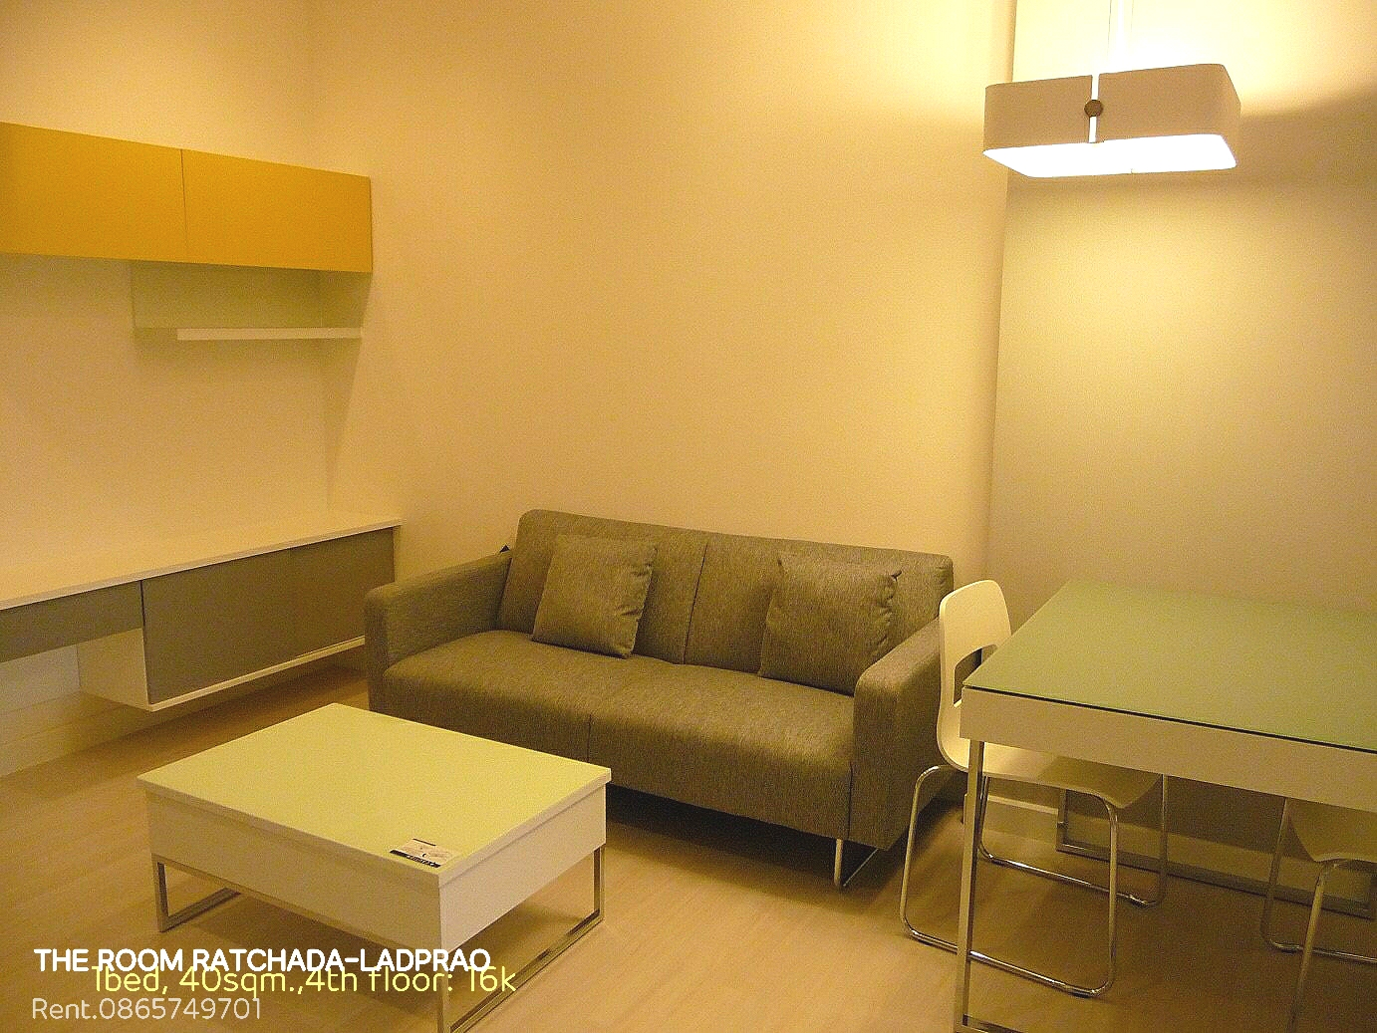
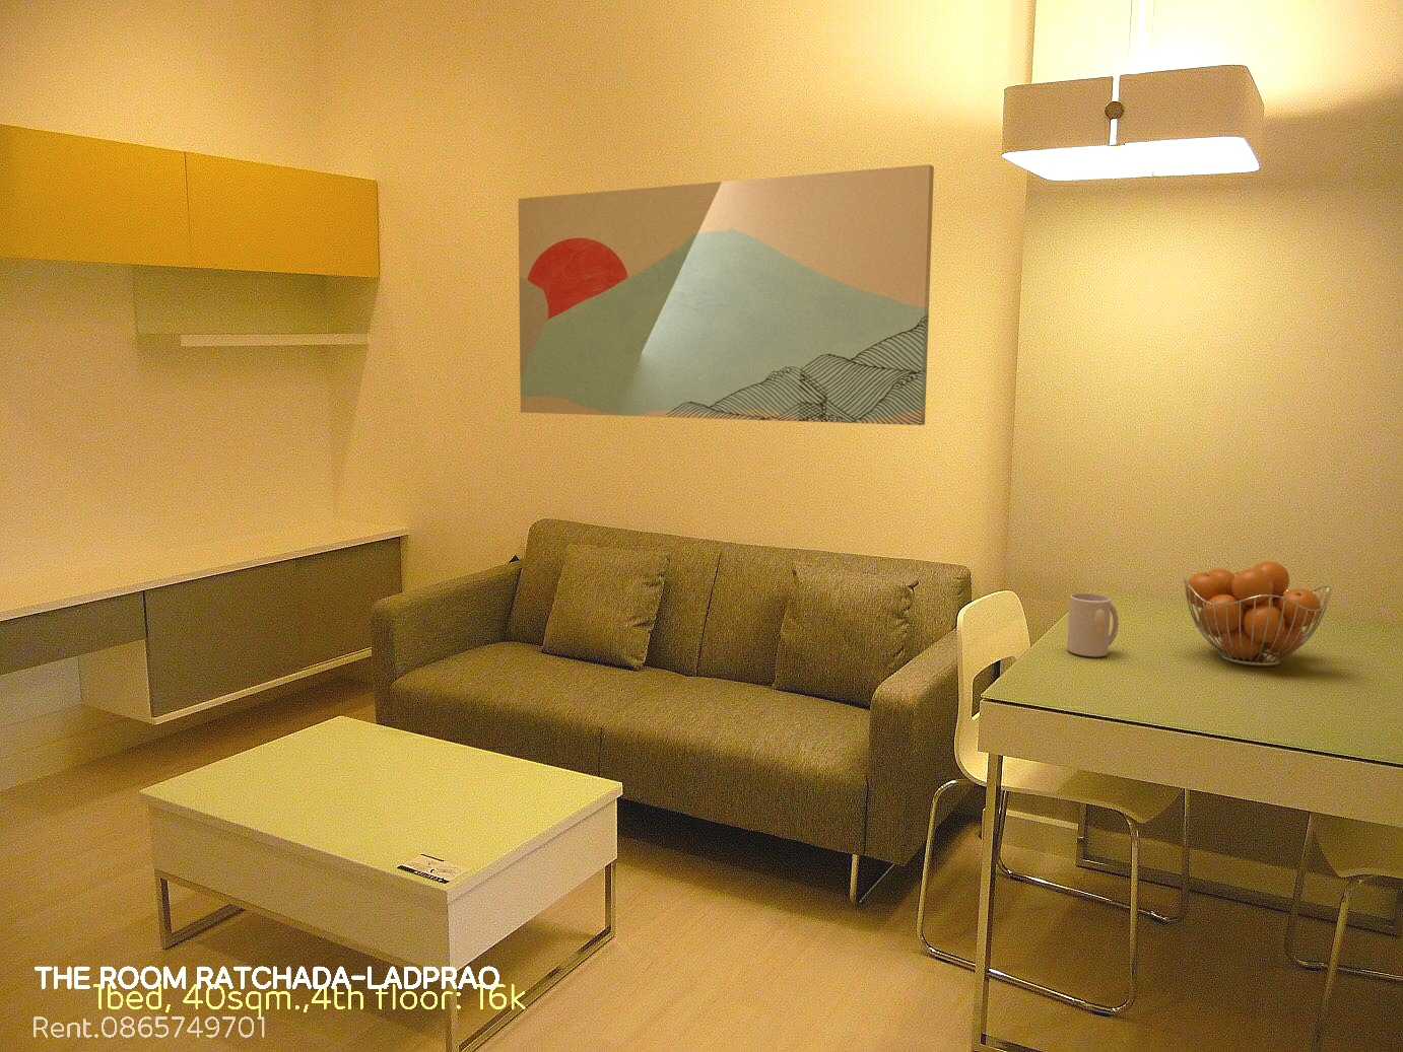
+ fruit basket [1183,561,1332,667]
+ mug [1066,592,1120,658]
+ wall art [517,164,935,427]
